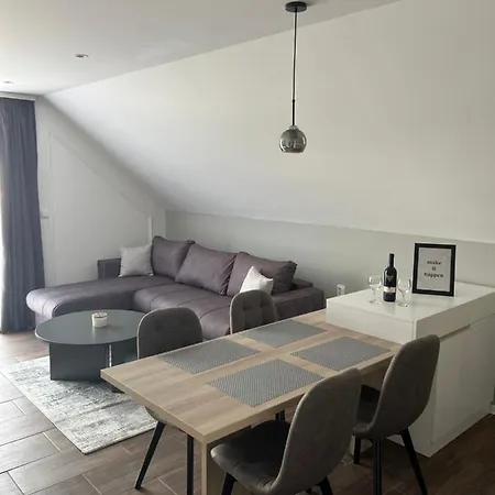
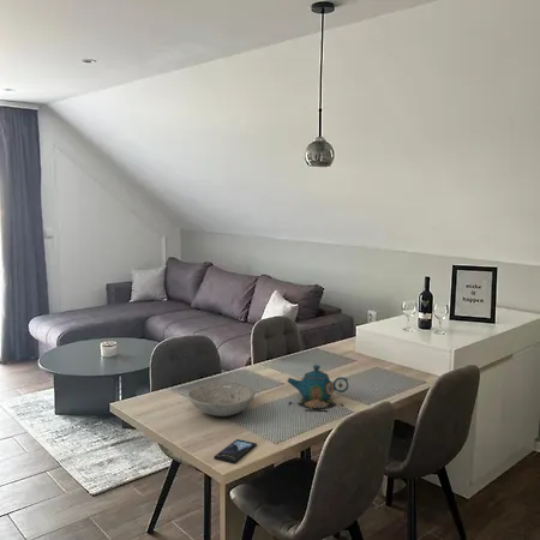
+ teapot [286,364,349,413]
+ bowl [187,380,257,418]
+ smartphone [212,438,258,464]
